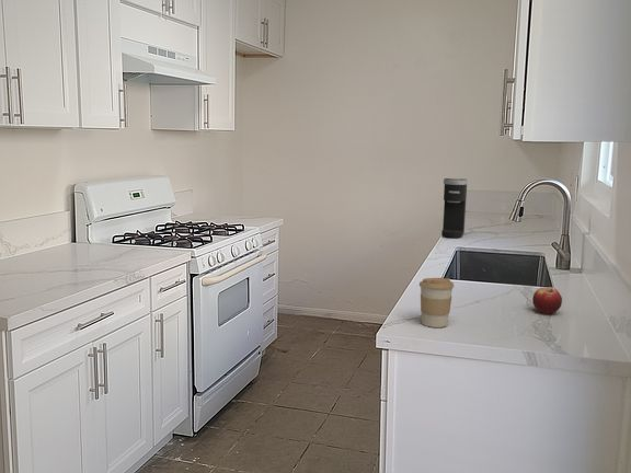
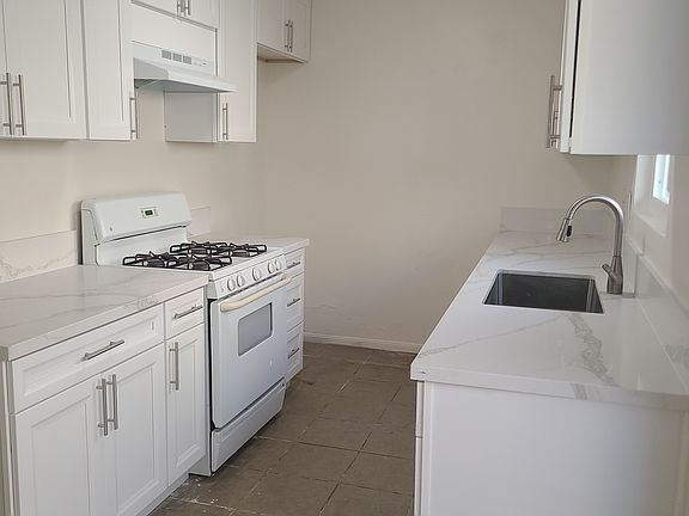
- coffee maker [440,177,468,239]
- fruit [531,286,563,314]
- coffee cup [418,277,455,328]
